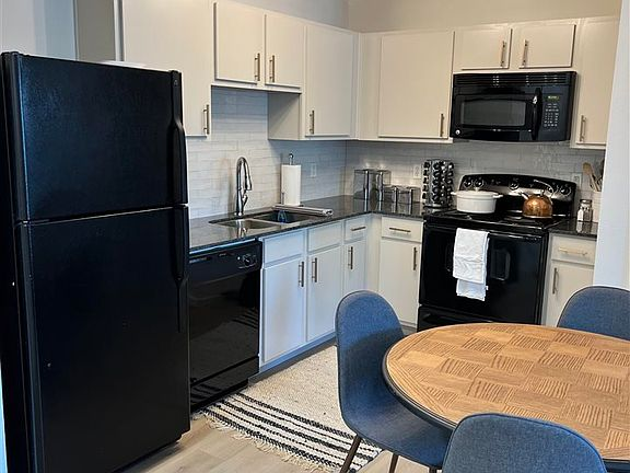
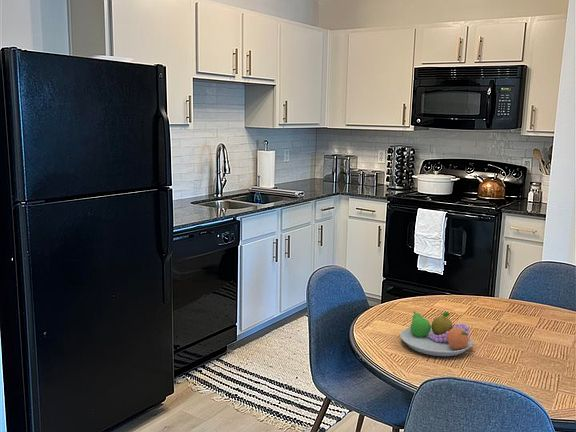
+ fruit bowl [399,310,473,357]
